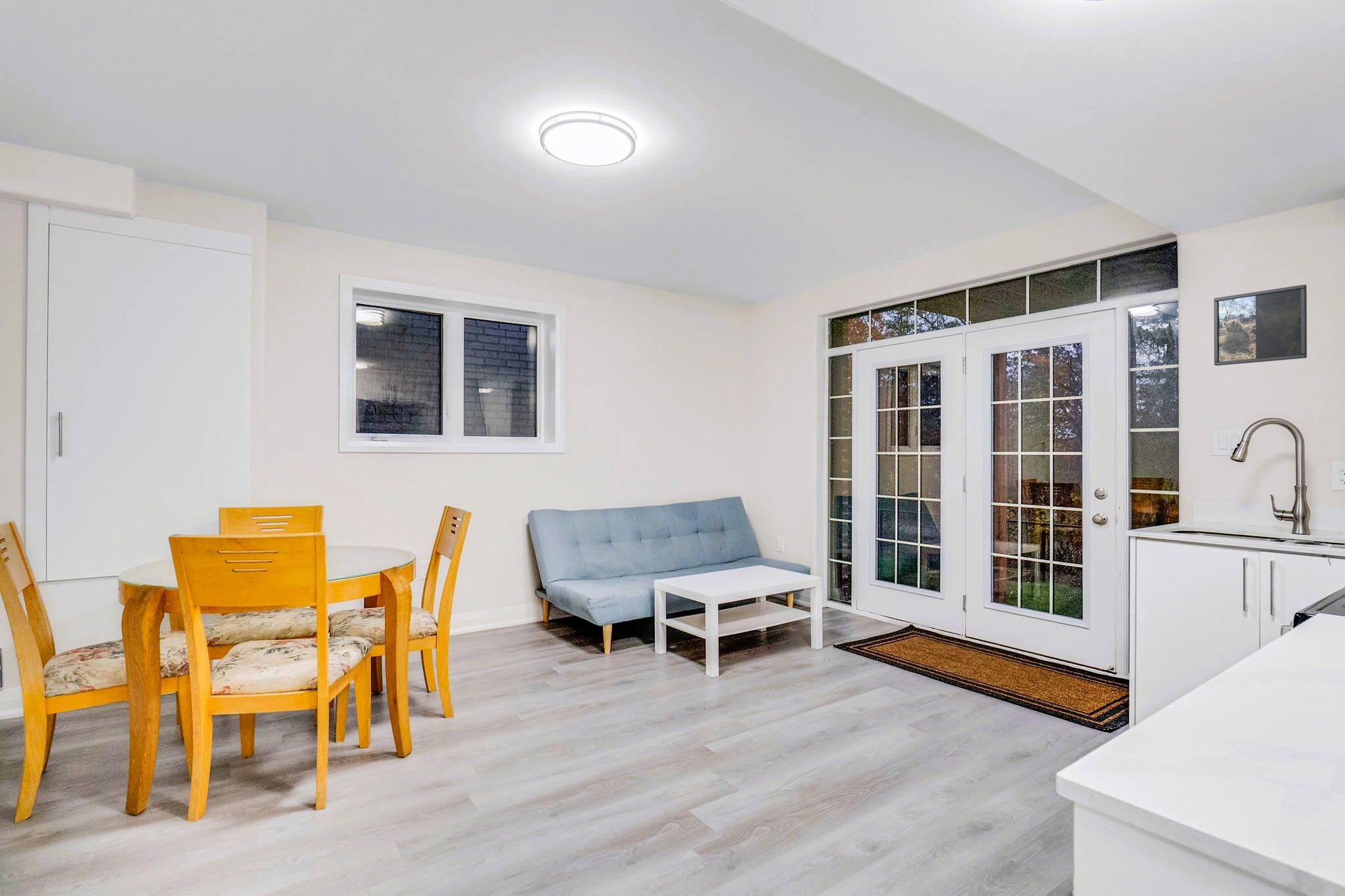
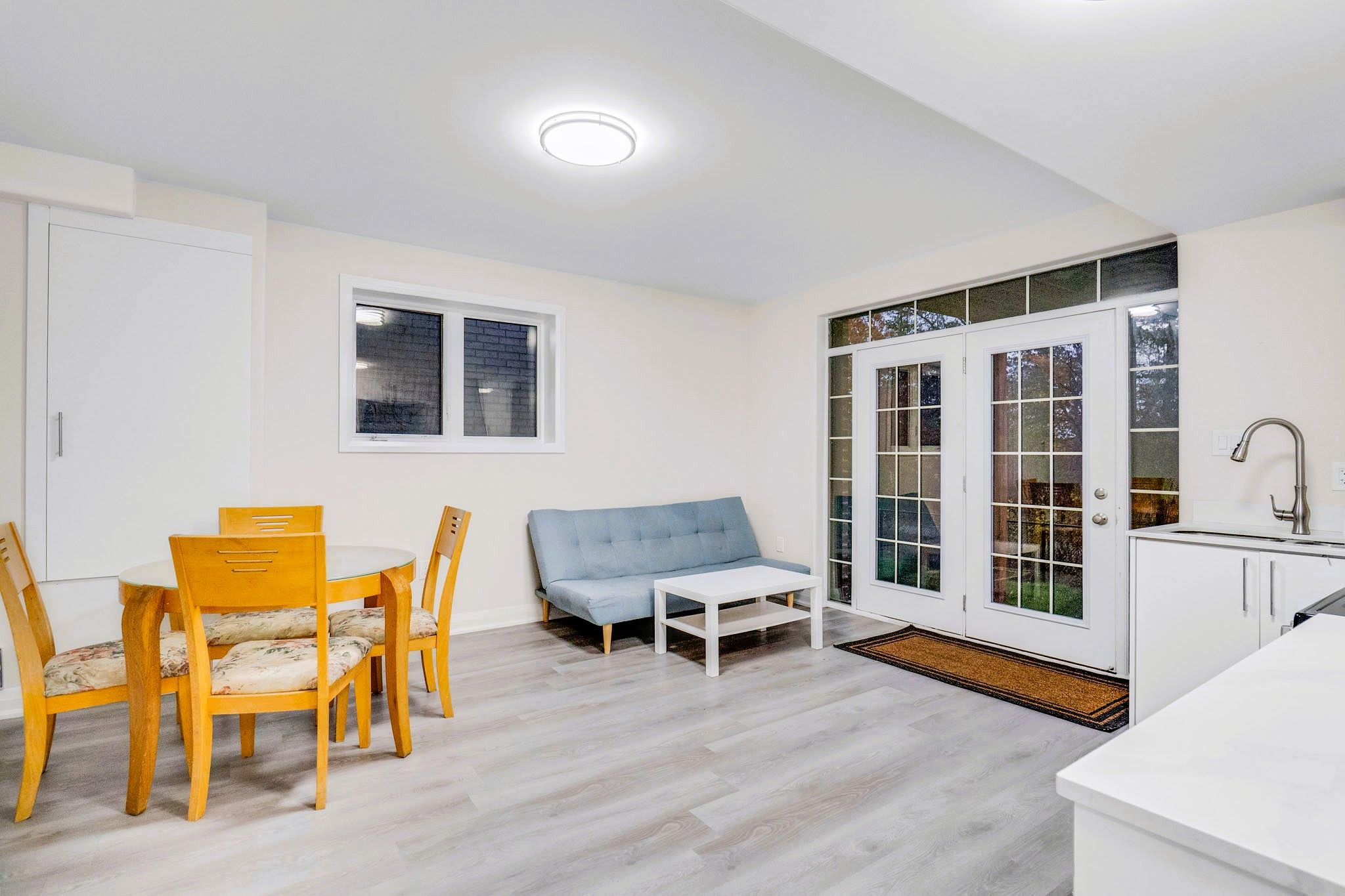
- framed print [1214,284,1308,366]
